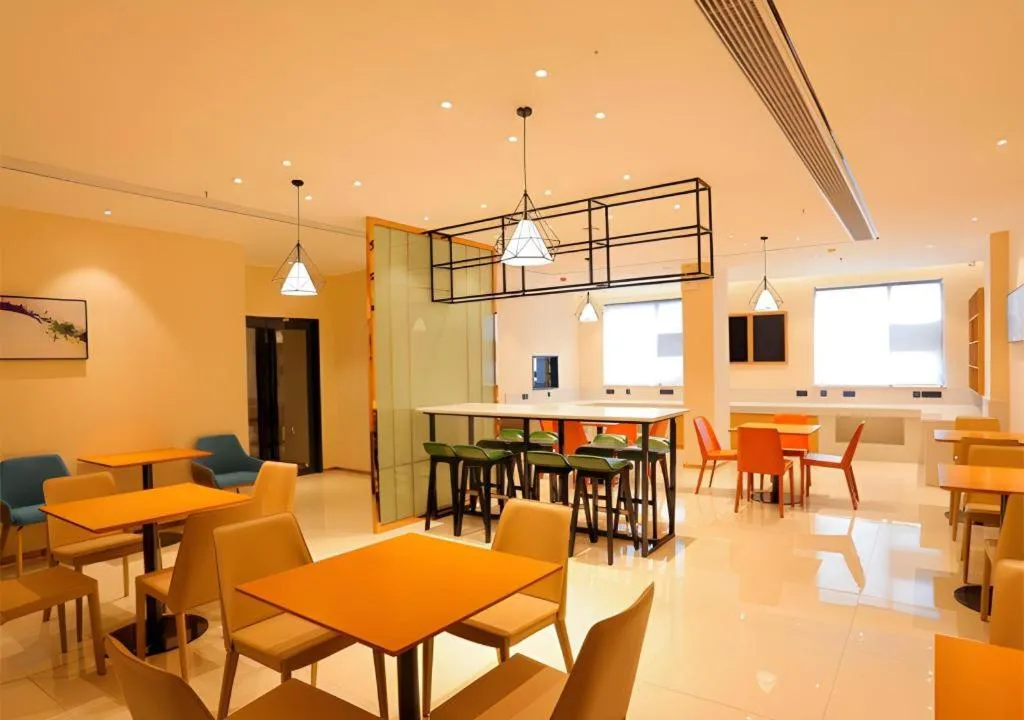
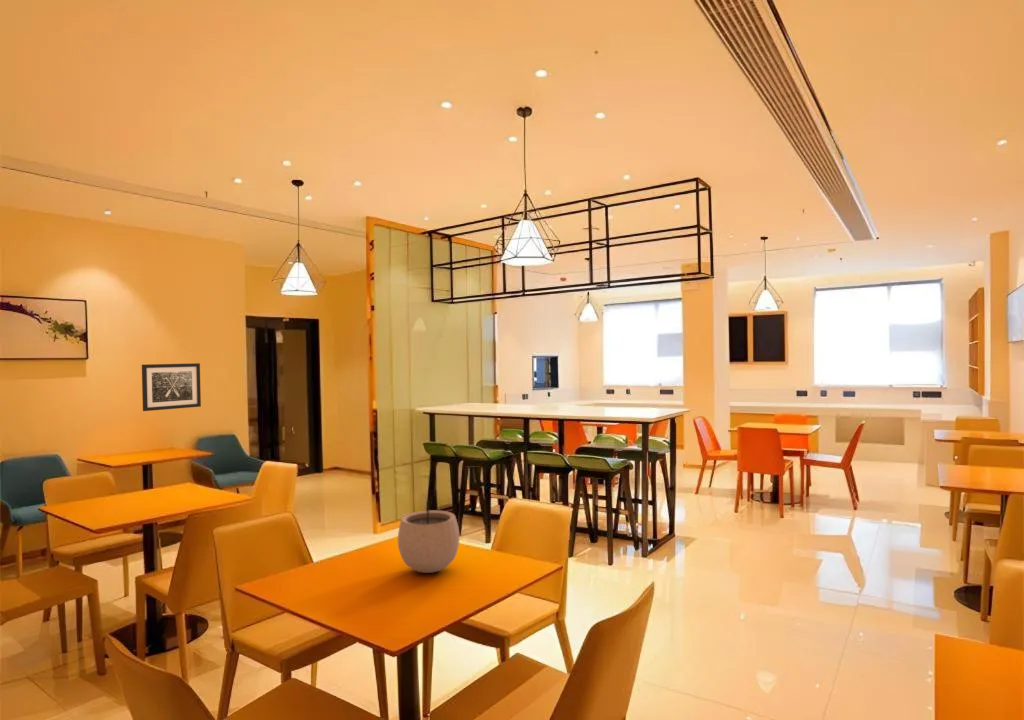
+ plant pot [397,493,461,574]
+ wall art [141,362,202,412]
